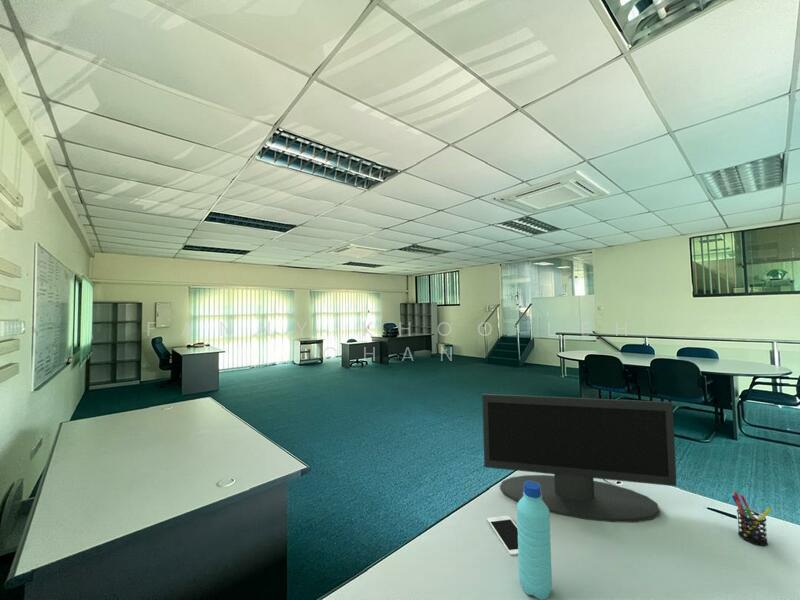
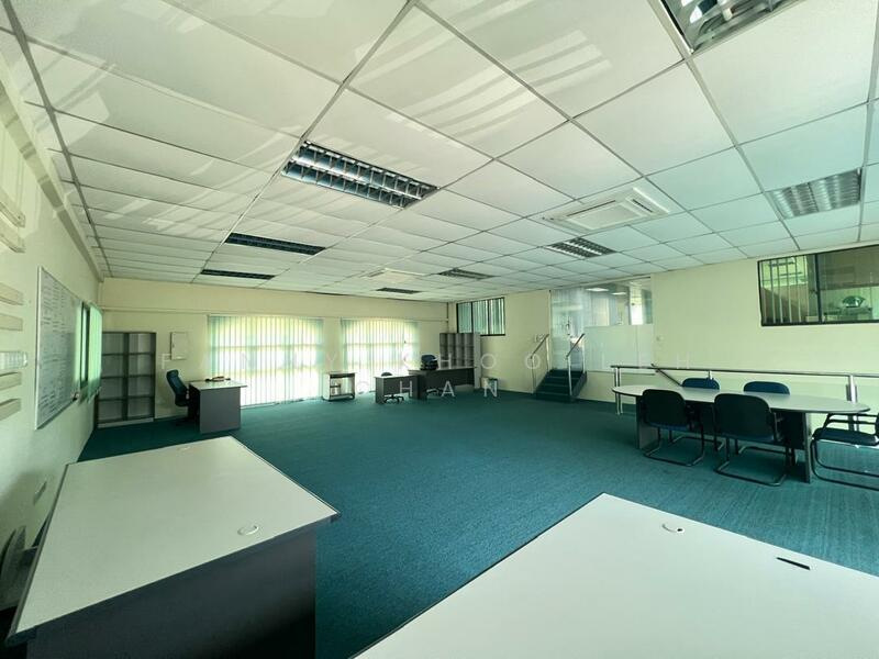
- water bottle [516,481,553,600]
- monitor [481,393,677,523]
- pen holder [731,491,773,547]
- cell phone [486,515,518,557]
